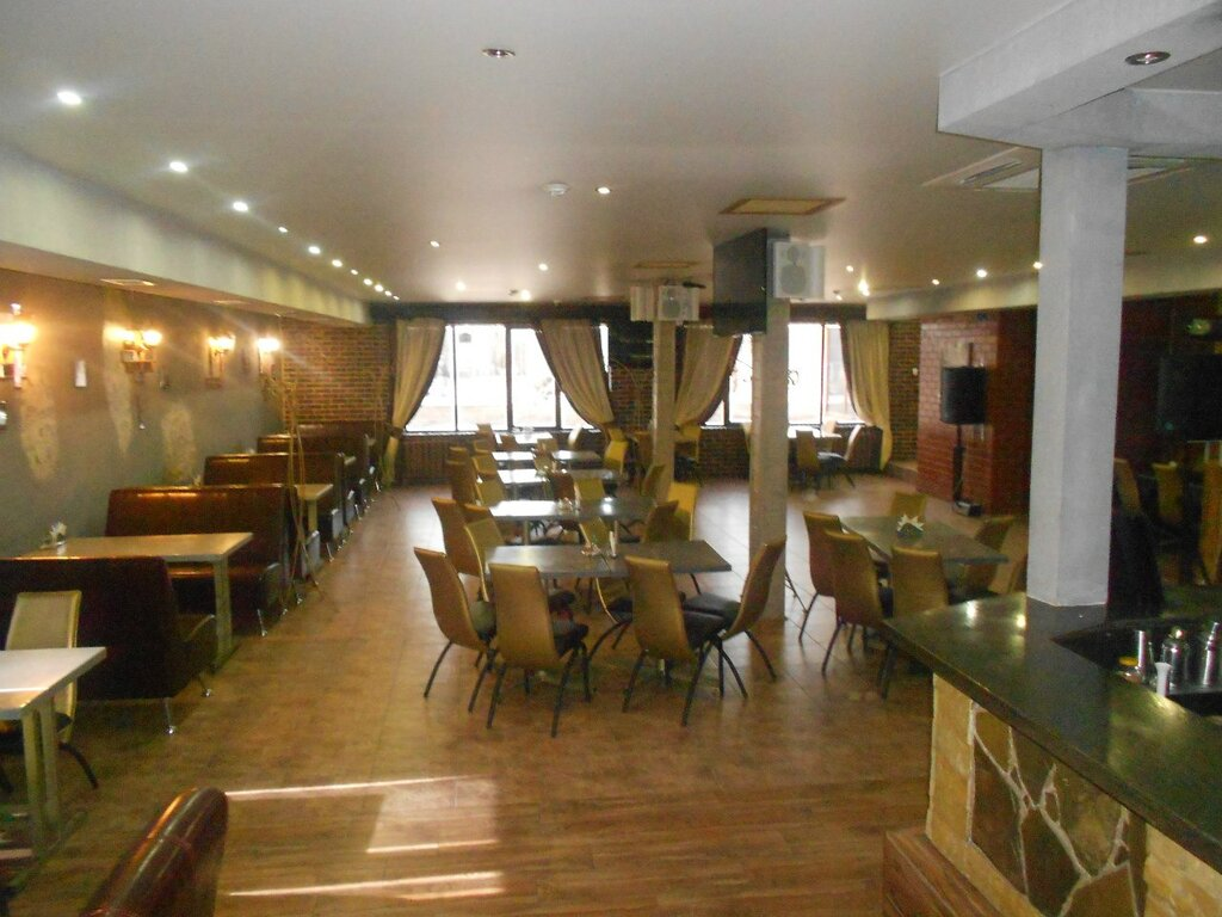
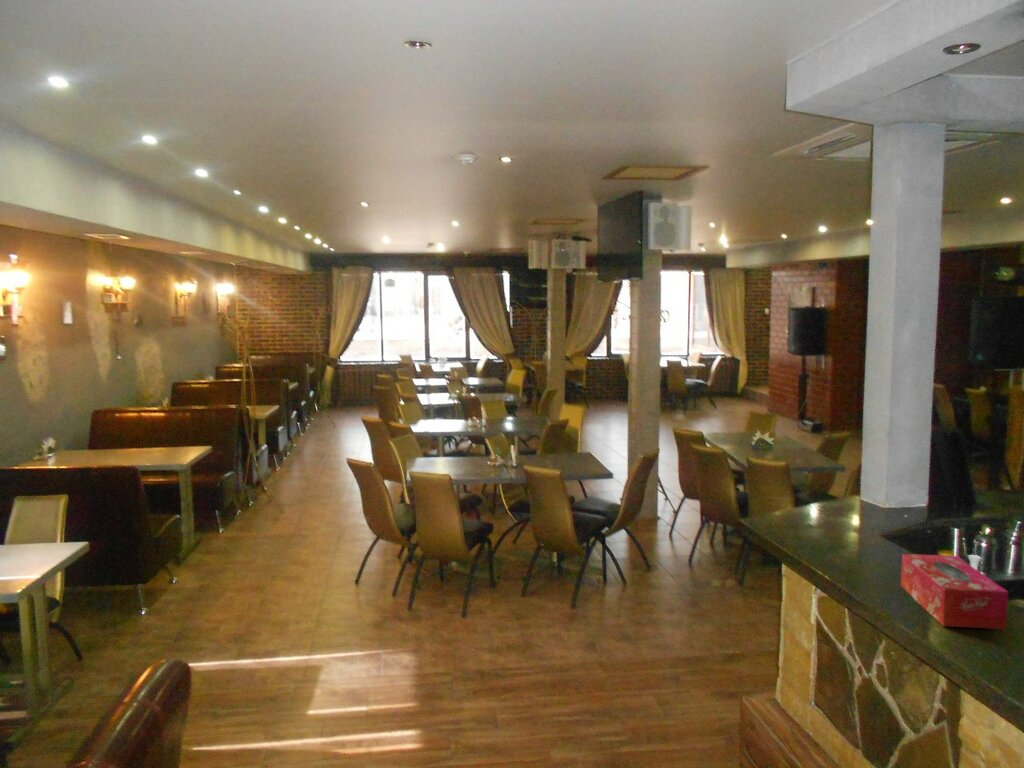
+ tissue box [900,553,1009,630]
